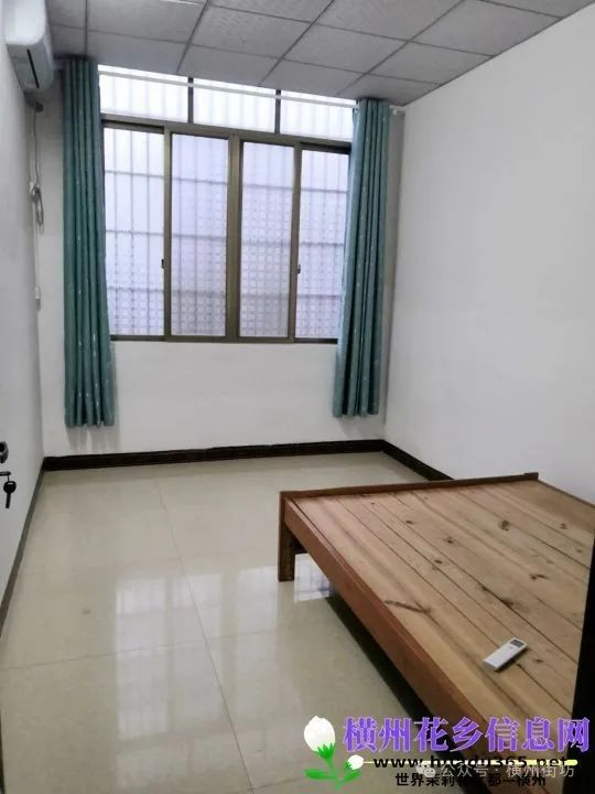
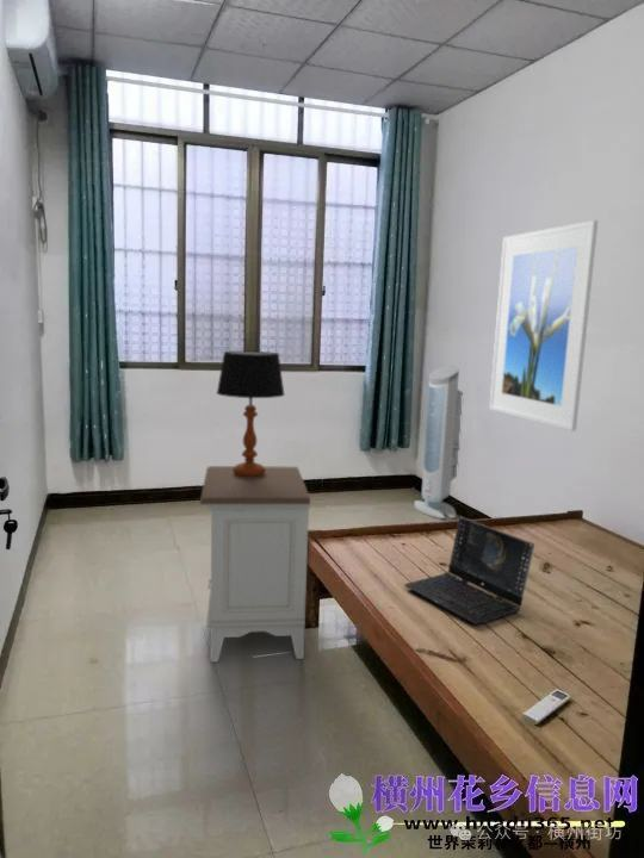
+ laptop computer [403,515,535,626]
+ air purifier [413,365,464,521]
+ table lamp [216,350,286,477]
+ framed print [488,219,599,433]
+ nightstand [199,465,311,664]
